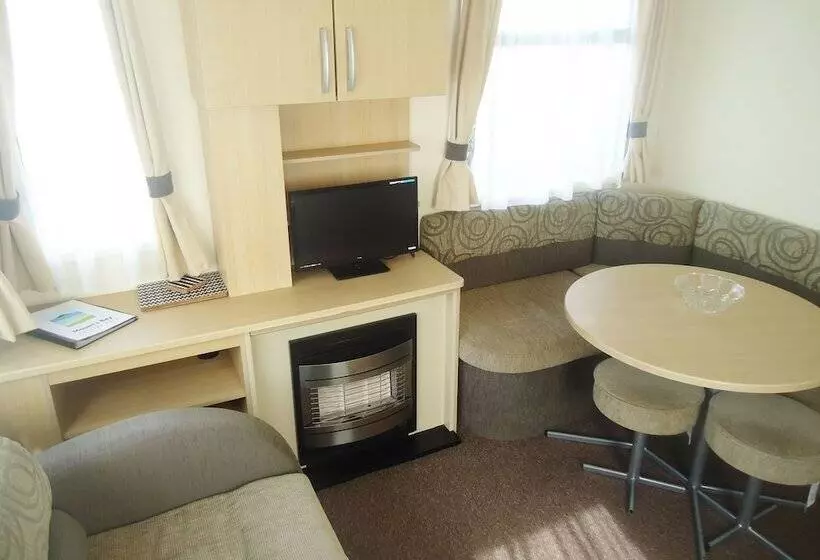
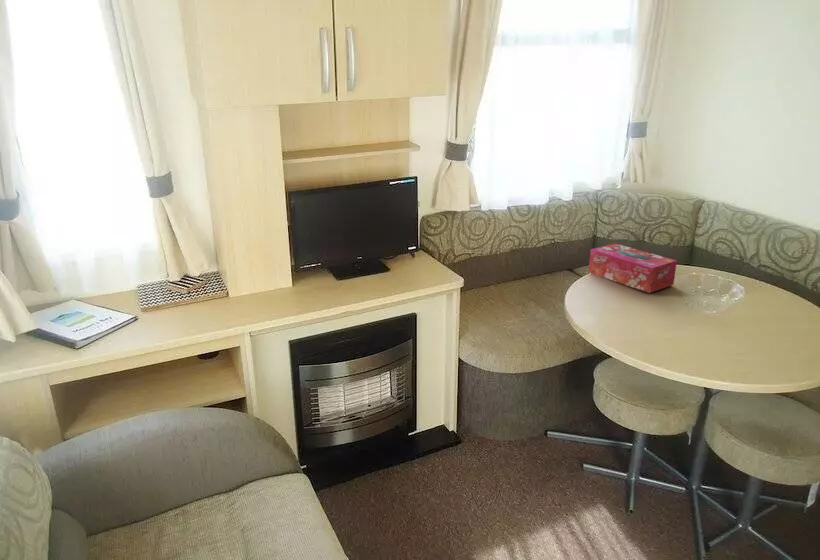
+ tissue box [587,242,678,294]
